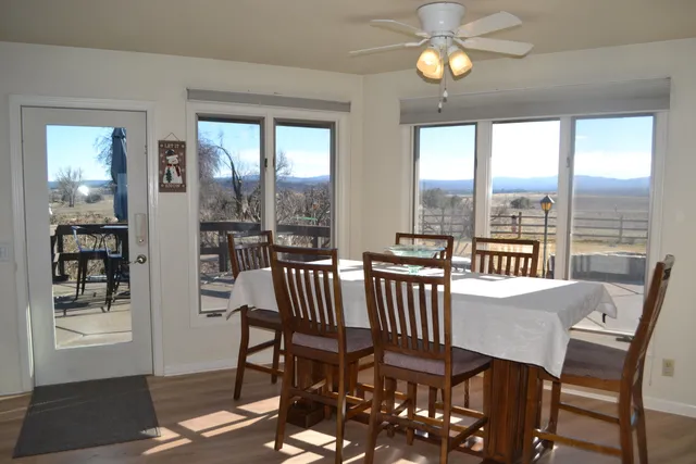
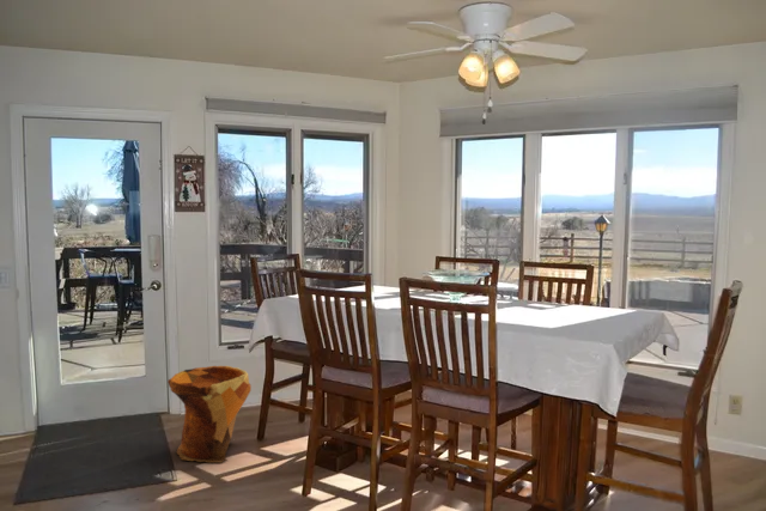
+ woven basket [166,365,253,463]
